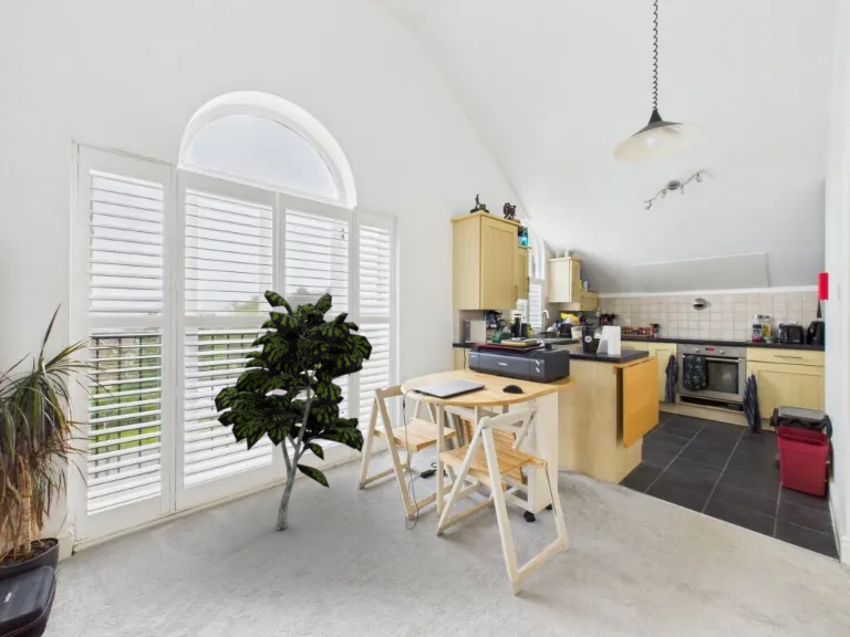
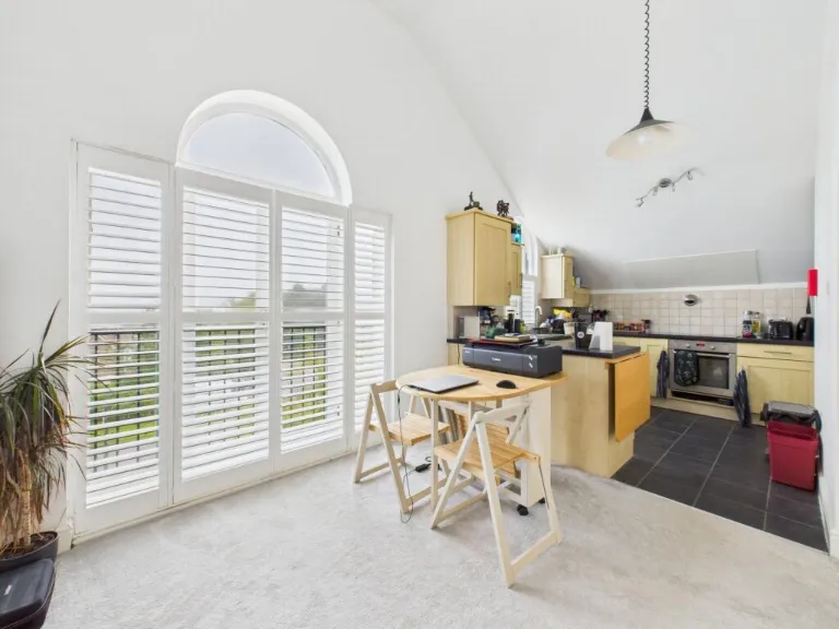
- indoor plant [212,289,374,531]
